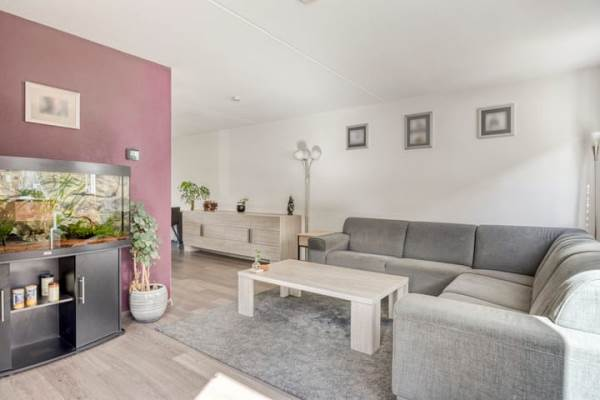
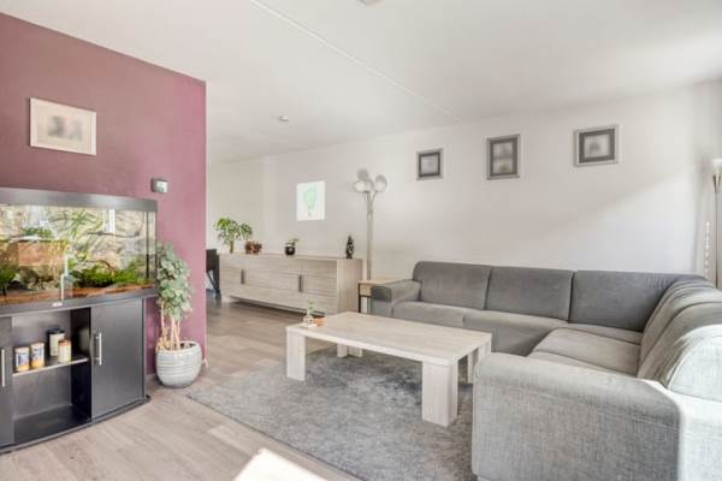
+ wall art [296,180,326,221]
